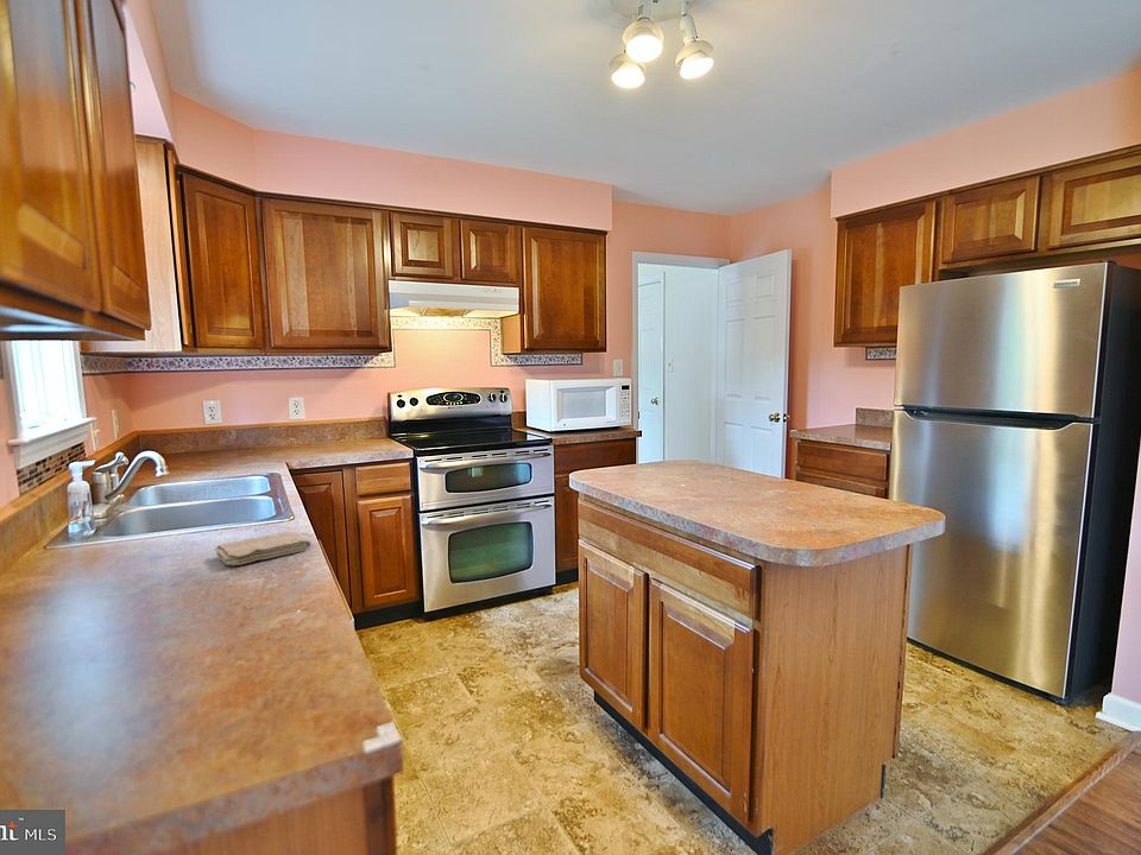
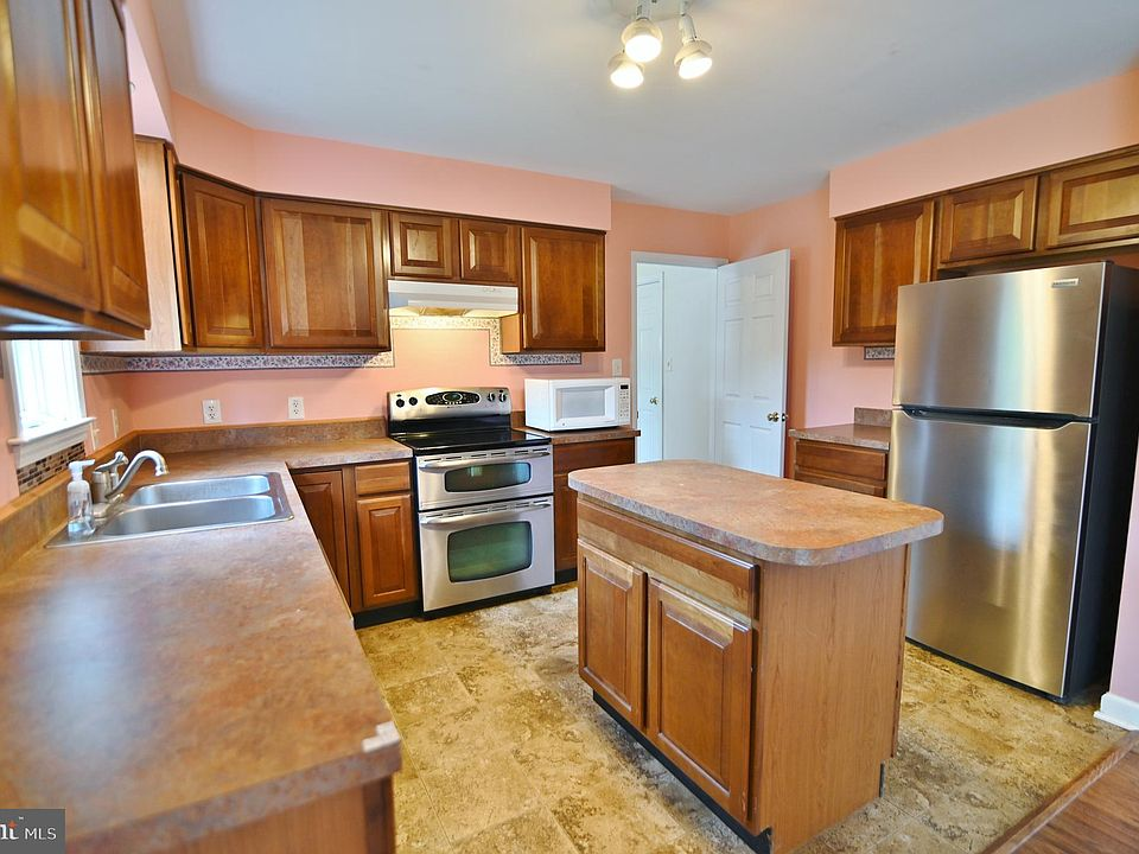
- washcloth [213,531,313,566]
